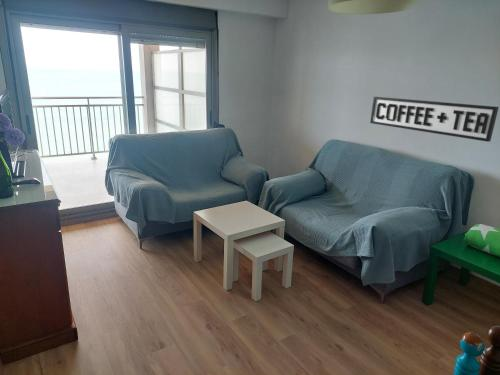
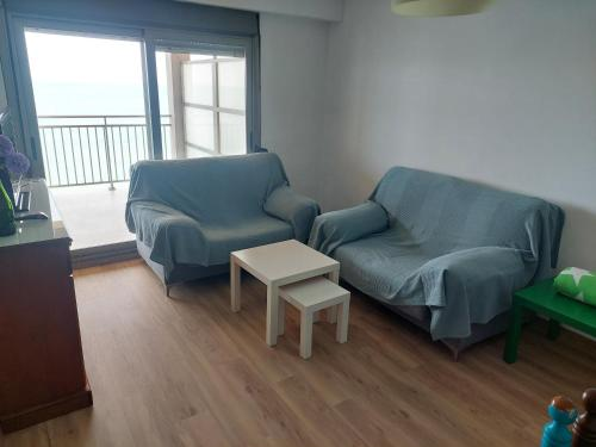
- sign [369,96,500,143]
